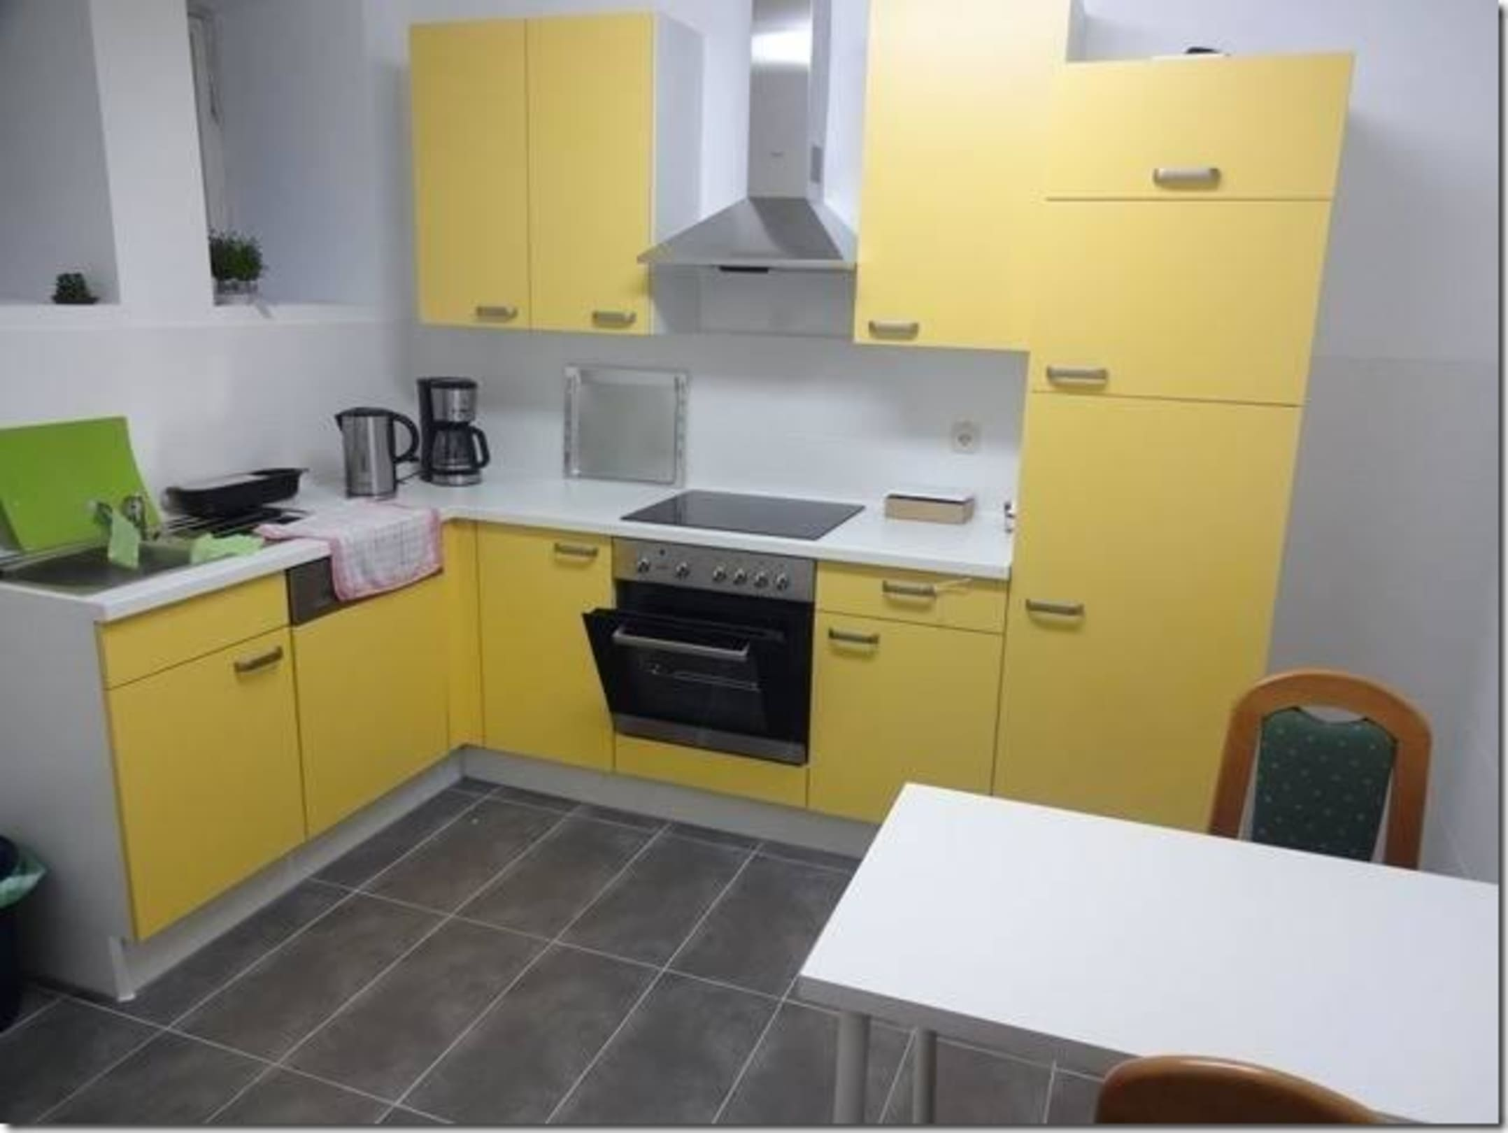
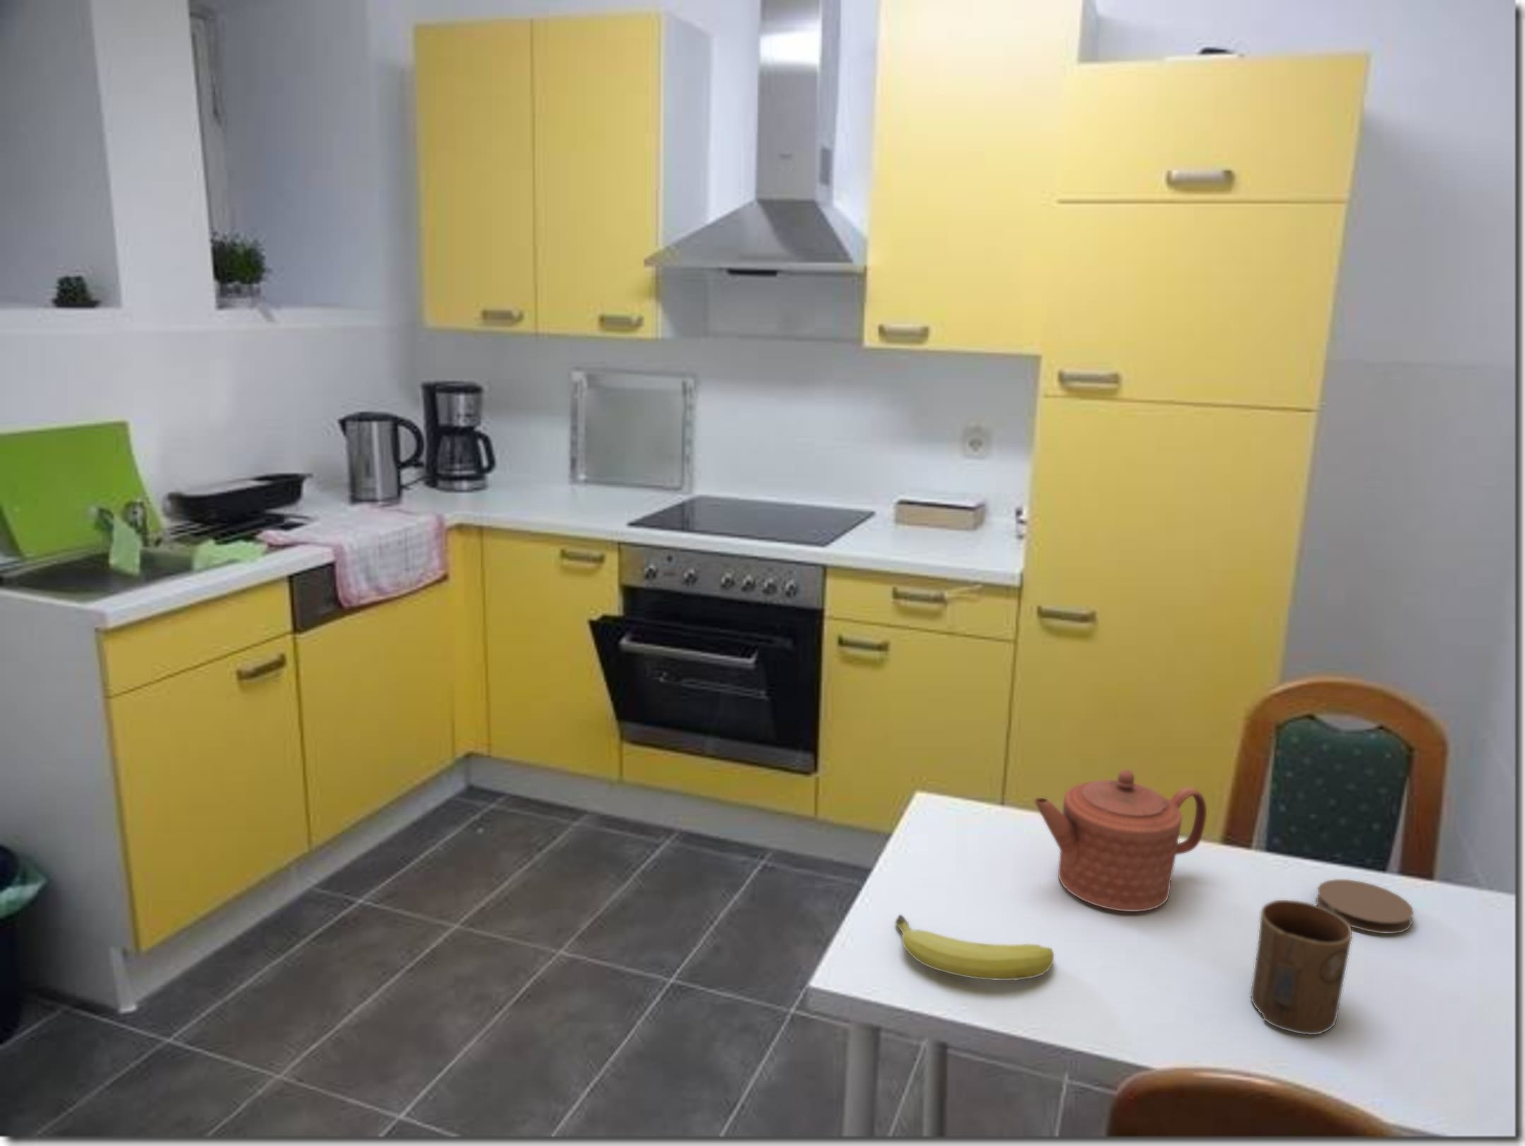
+ teapot [1034,769,1207,912]
+ coaster [1316,879,1414,934]
+ cup [1249,899,1353,1035]
+ fruit [894,914,1054,981]
